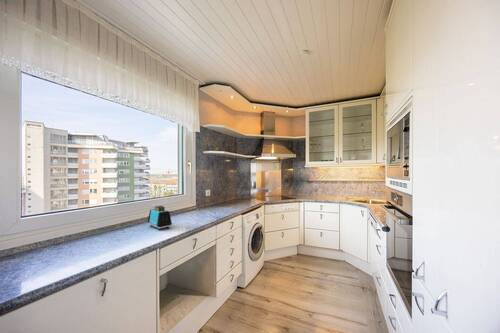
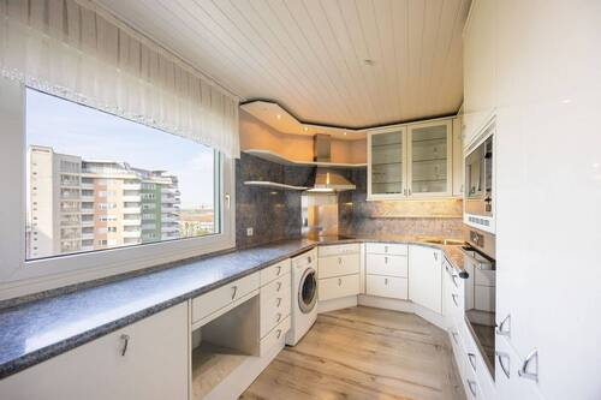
- toaster [147,205,173,231]
